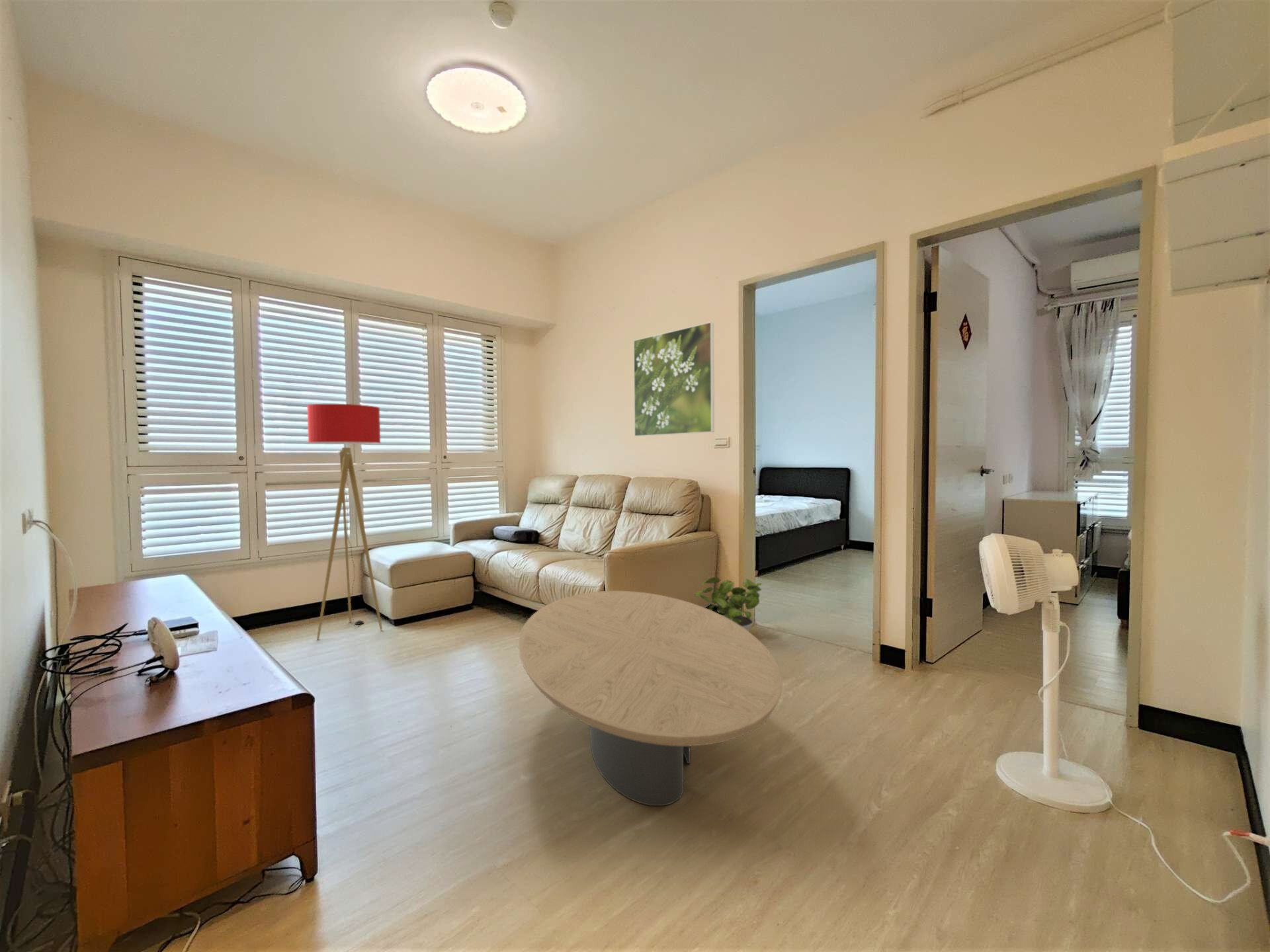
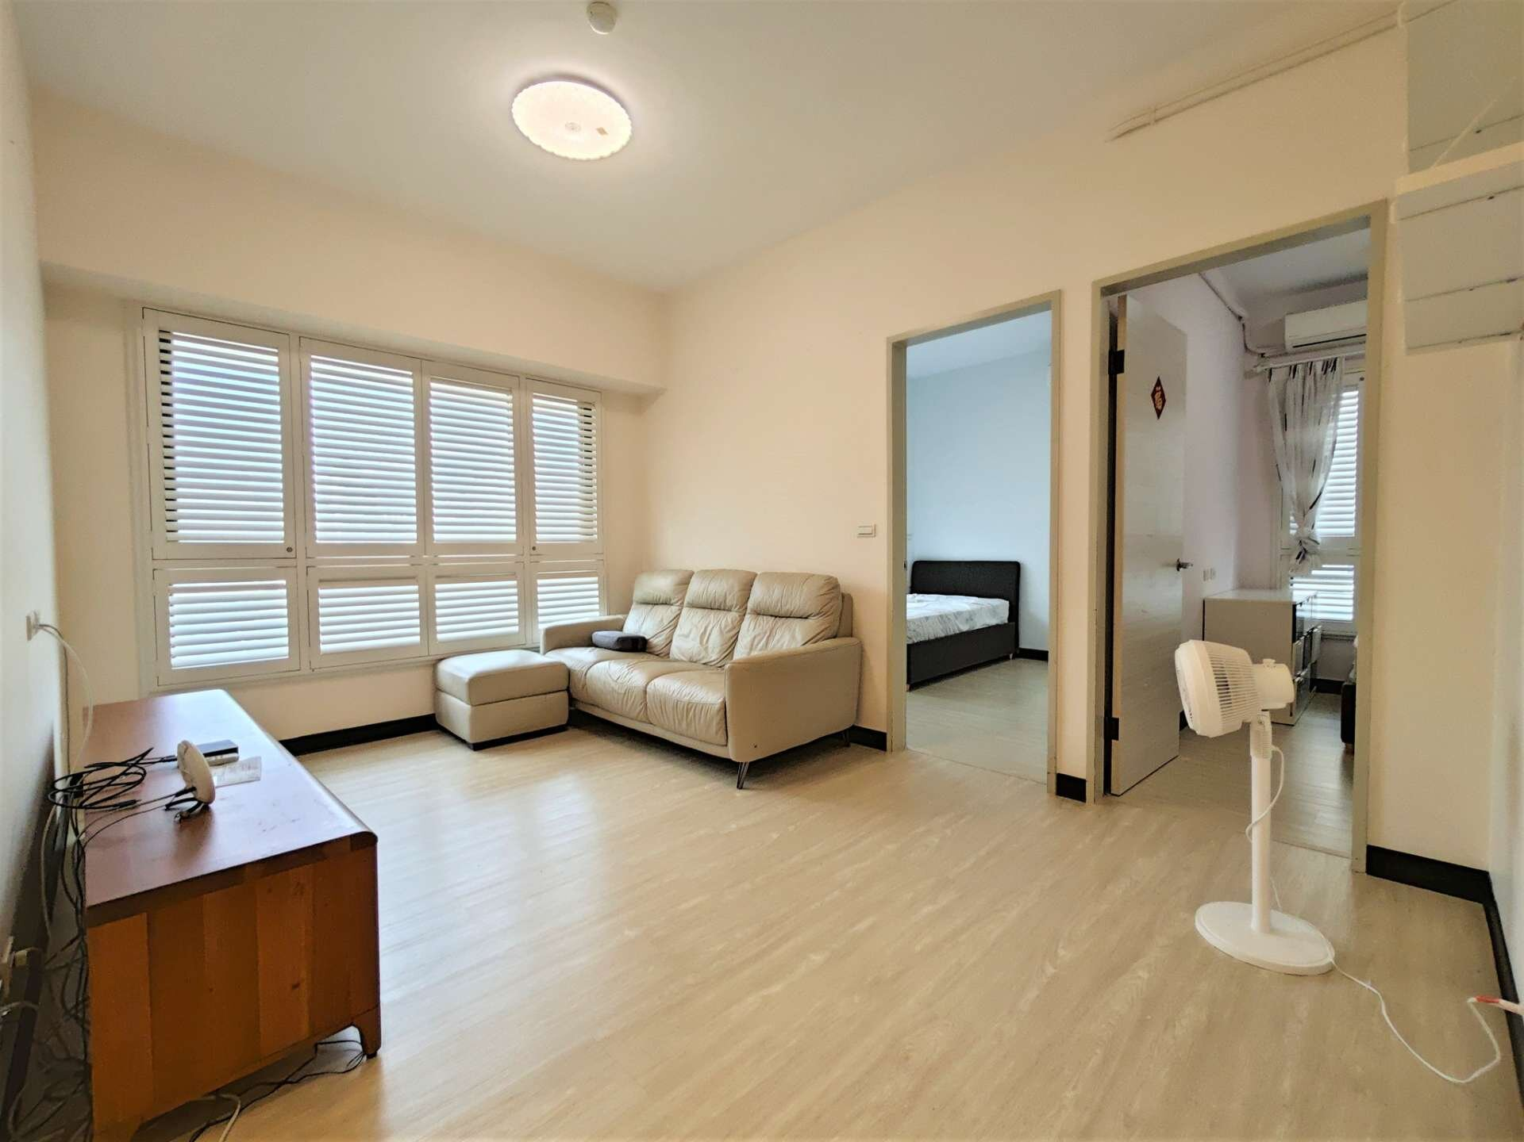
- potted plant [694,576,763,631]
- floor lamp [306,403,383,640]
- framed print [633,321,715,437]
- coffee table [518,590,783,807]
